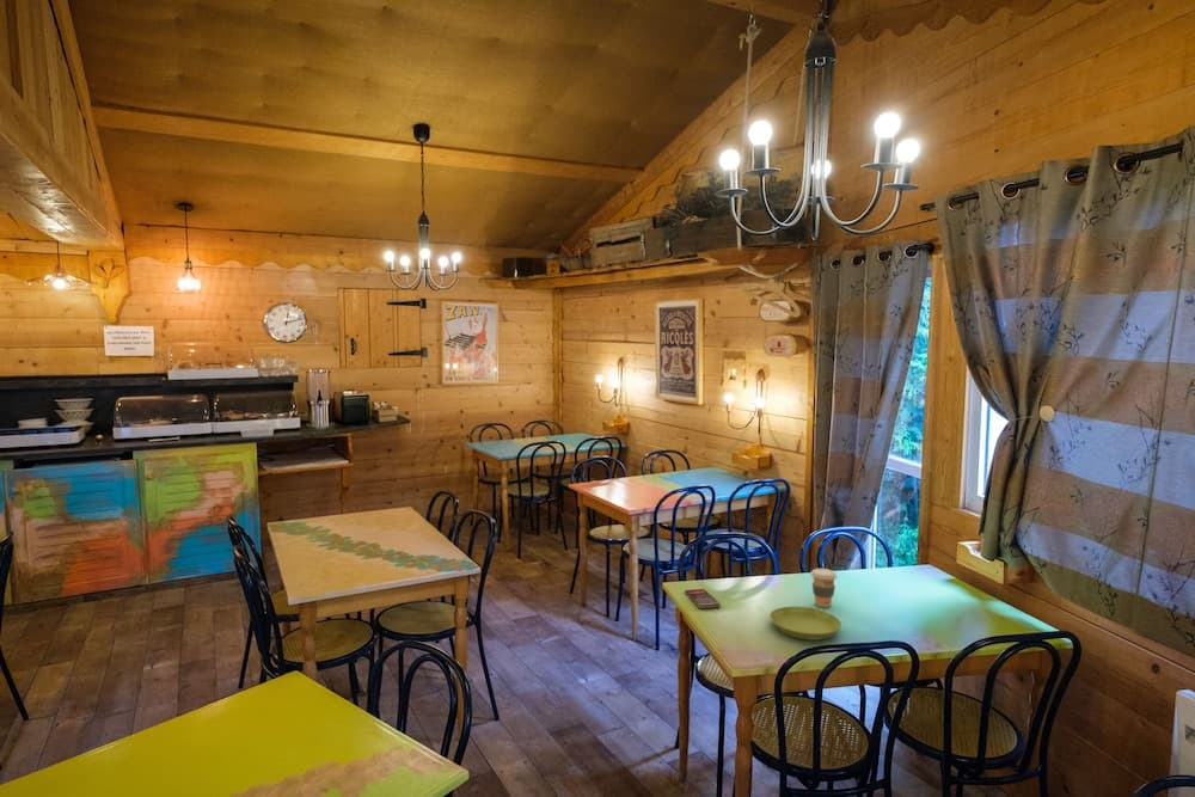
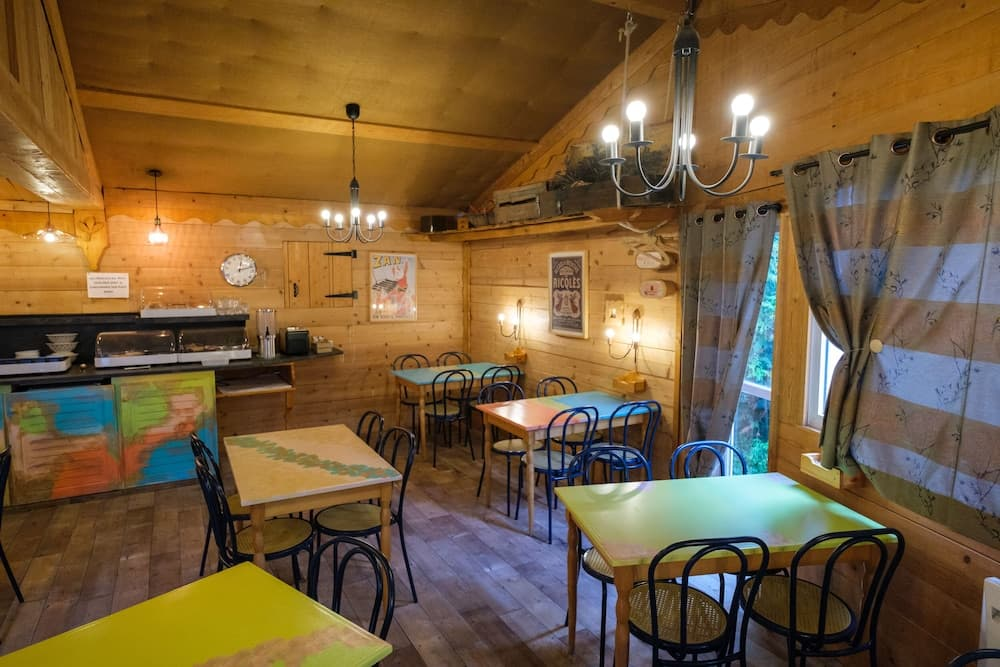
- saucer [768,606,842,640]
- coffee cup [809,568,838,608]
- smartphone [684,588,722,609]
